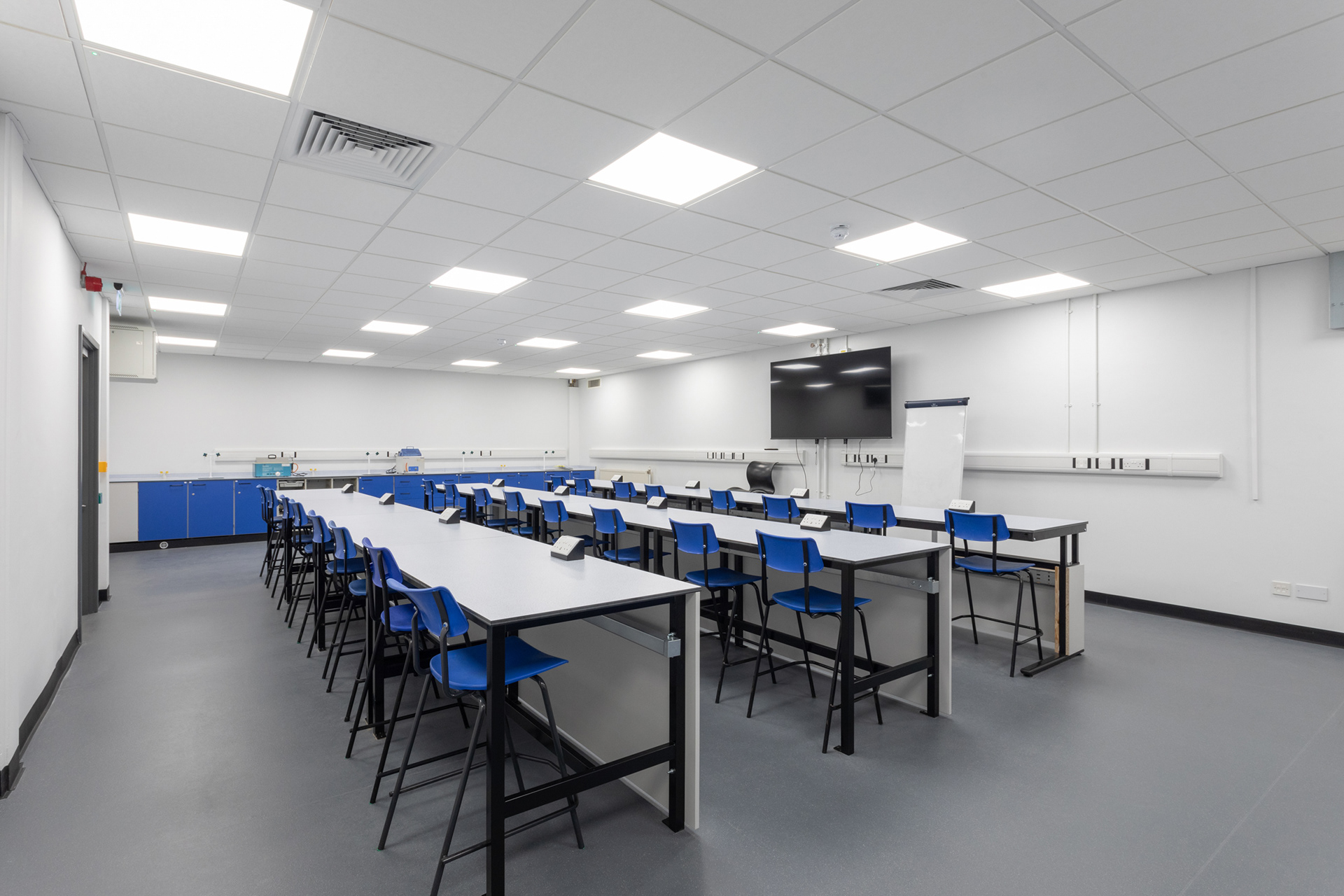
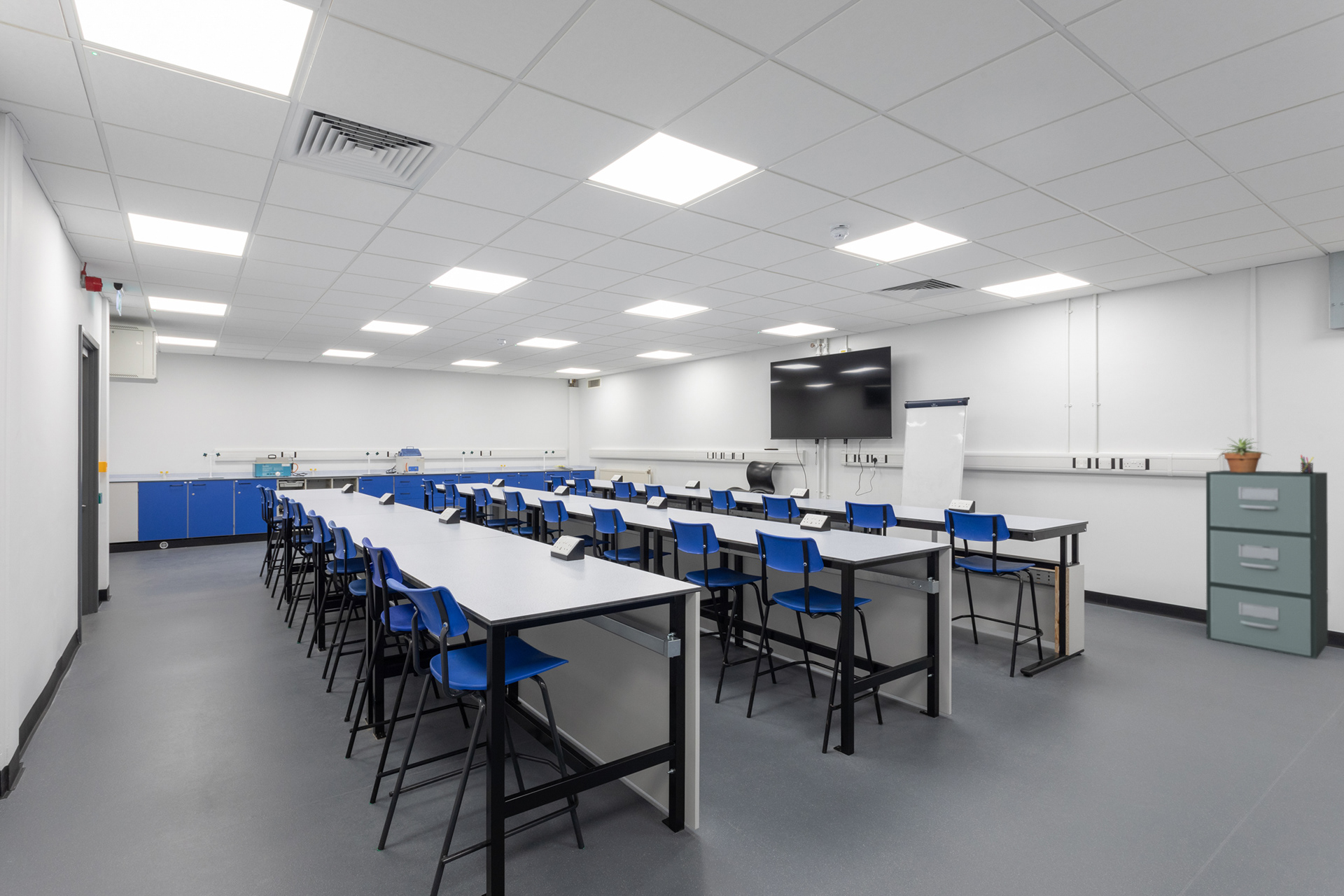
+ pen holder [1300,454,1315,474]
+ filing cabinet [1205,470,1329,660]
+ potted plant [1212,436,1272,472]
